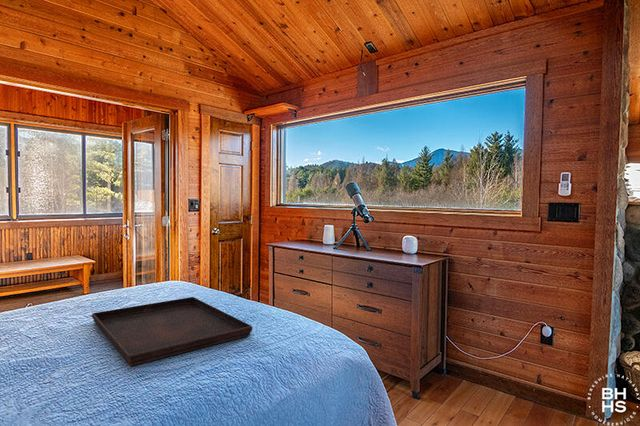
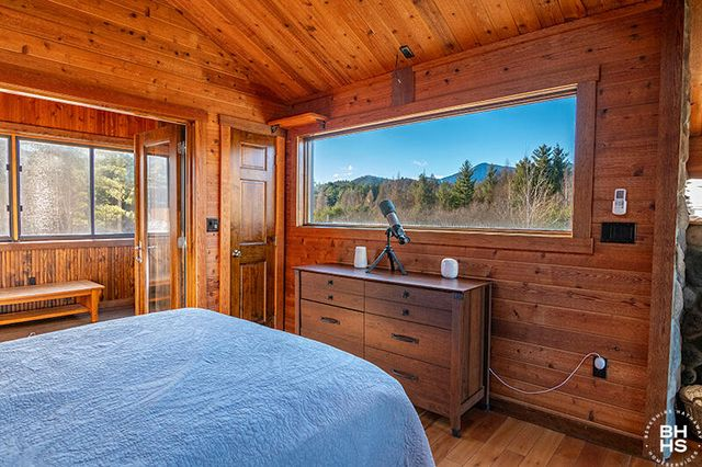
- serving tray [91,296,253,367]
